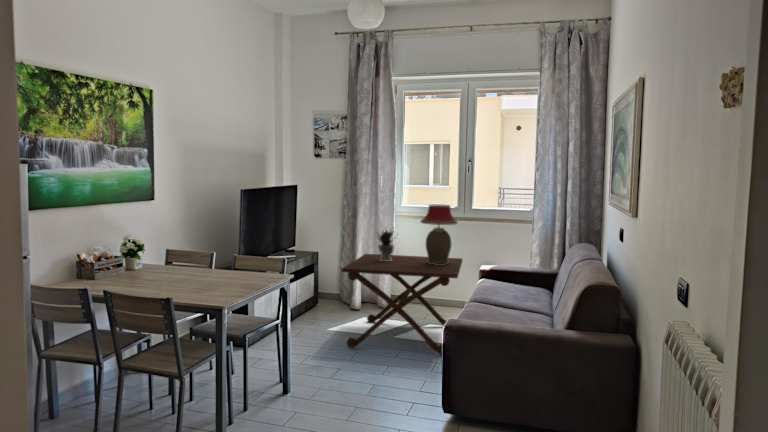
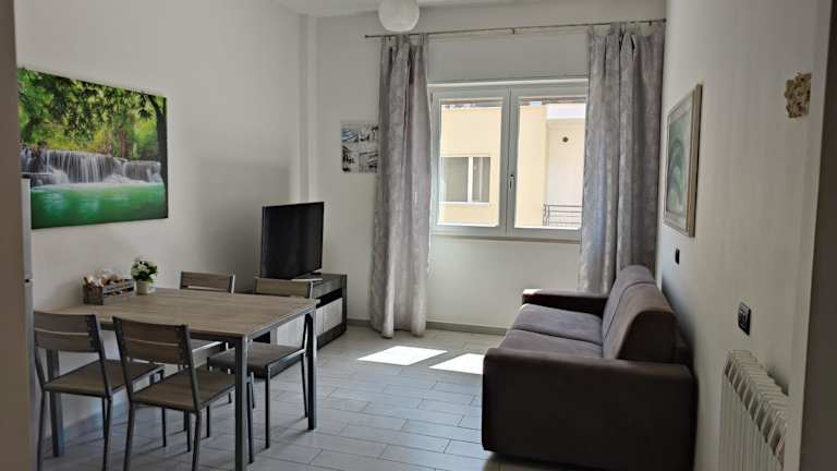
- side table [341,253,463,356]
- table lamp [420,204,459,265]
- potted plant [375,227,398,261]
